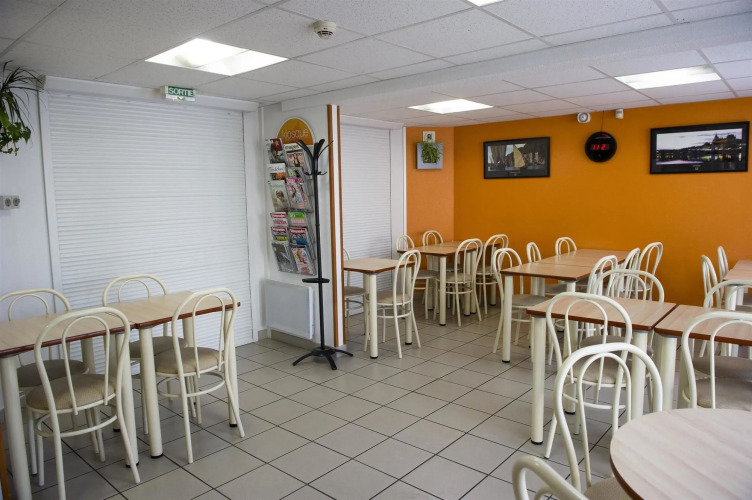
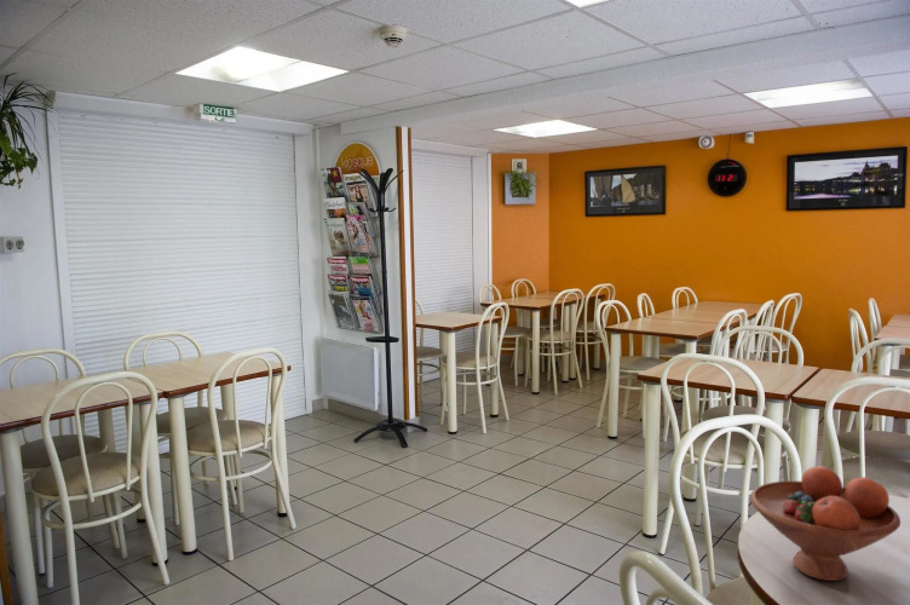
+ fruit bowl [749,465,902,582]
